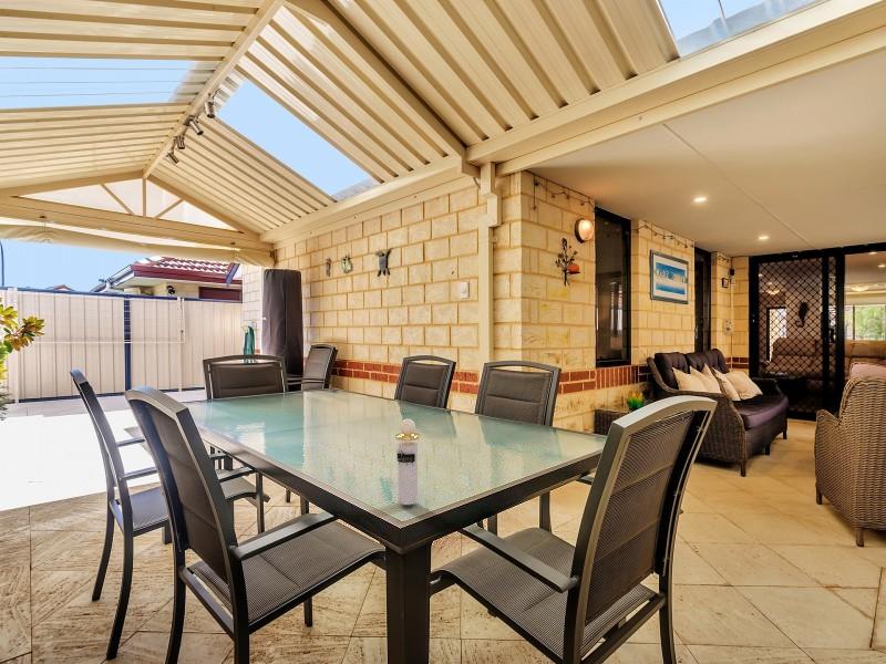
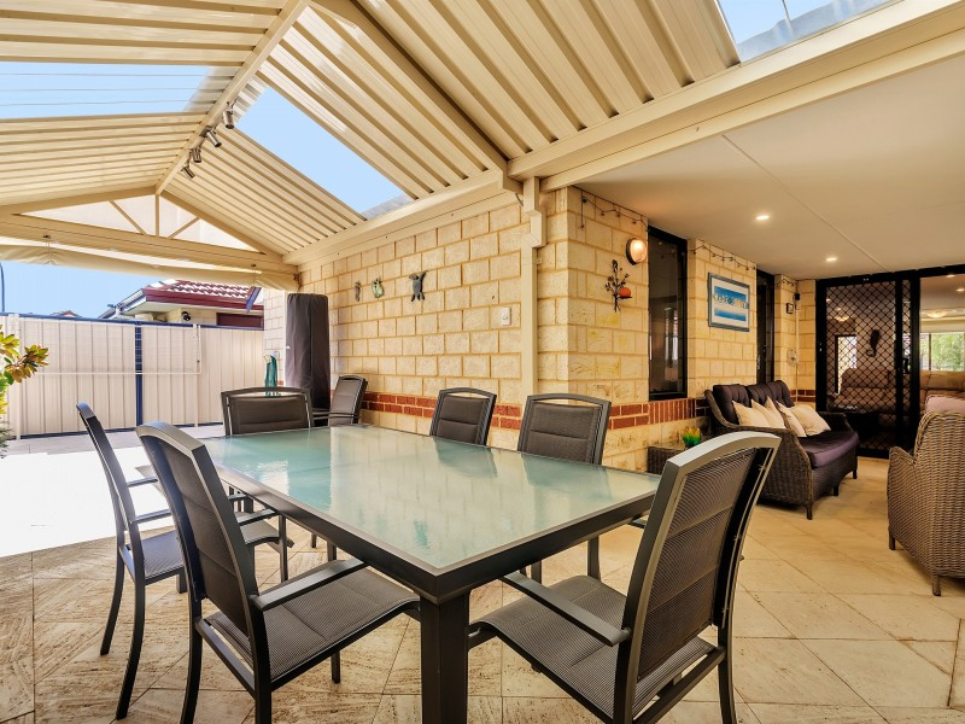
- perfume bottle [394,417,421,506]
